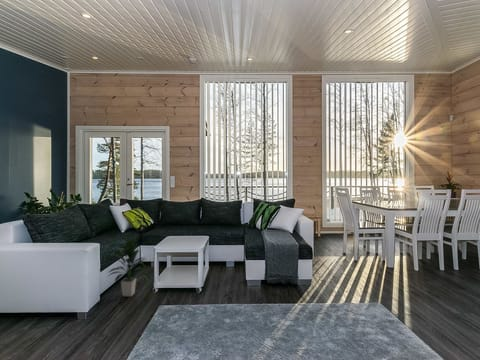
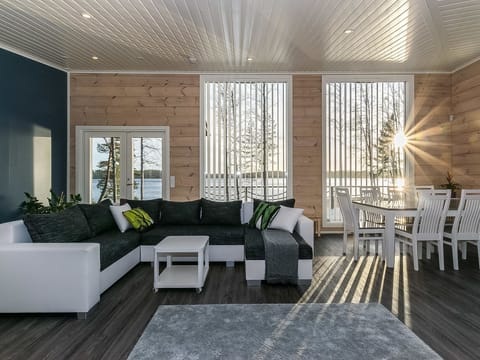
- indoor plant [106,236,153,297]
